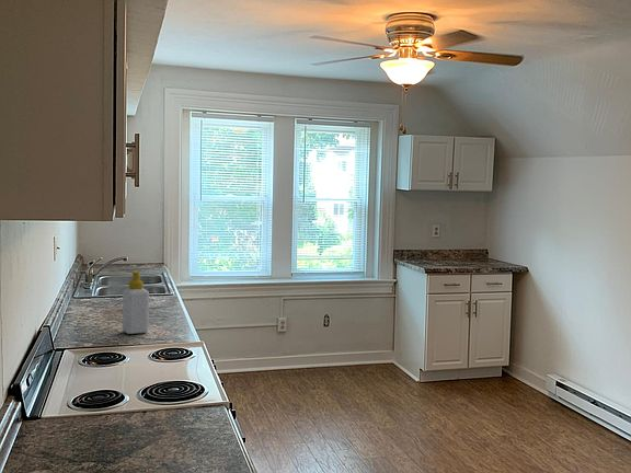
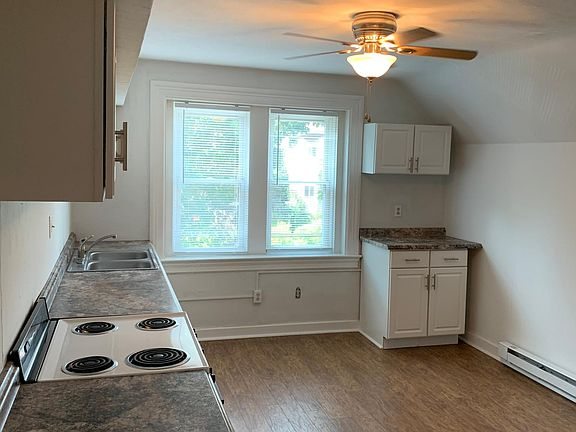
- soap bottle [122,270,150,335]
